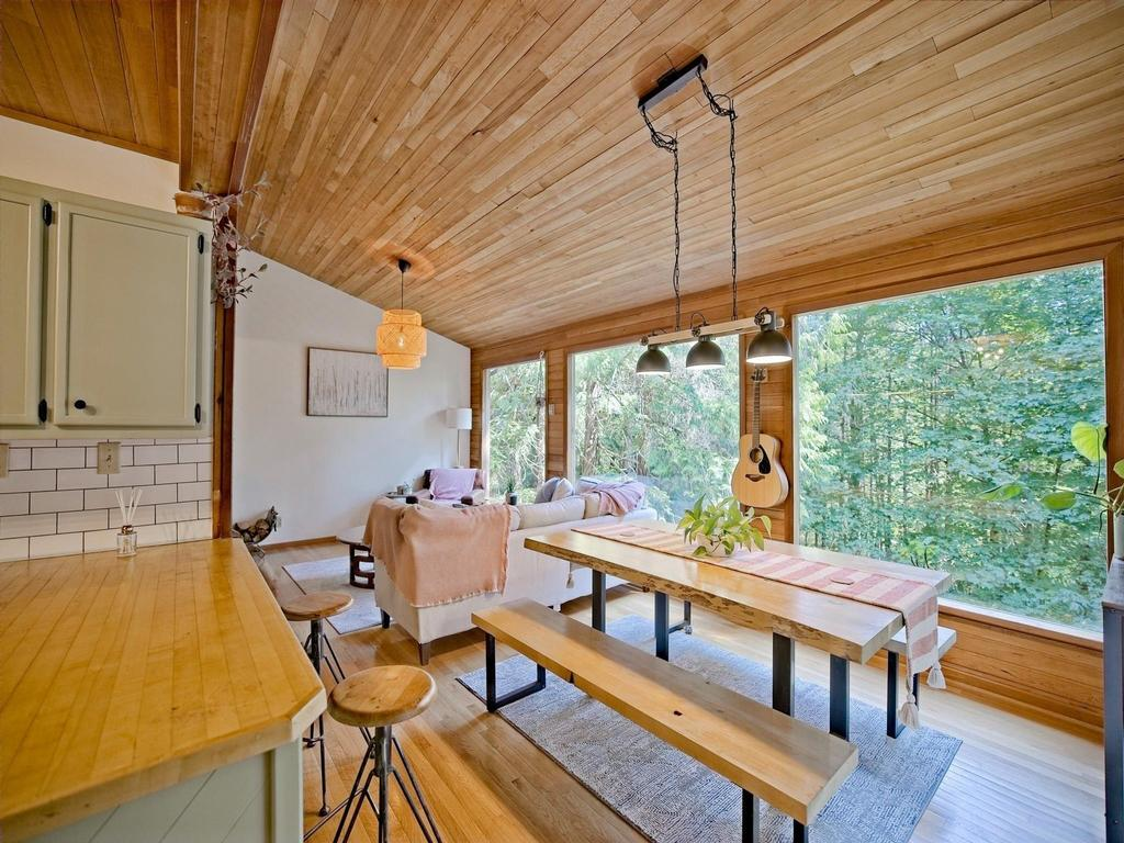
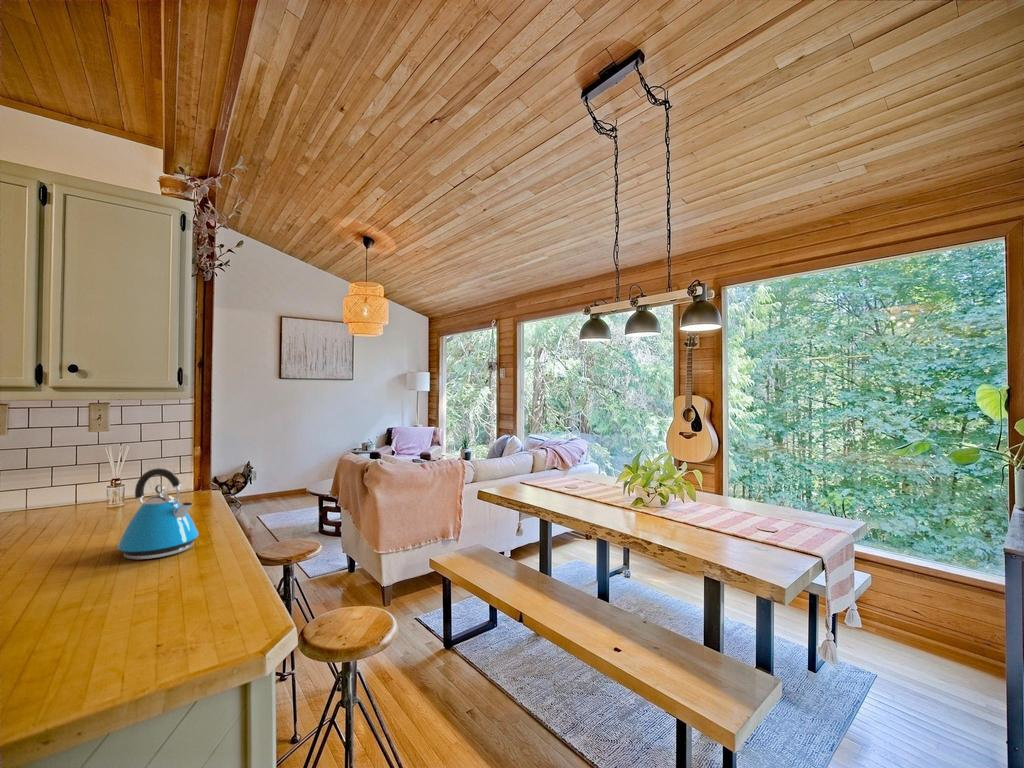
+ kettle [116,467,200,561]
